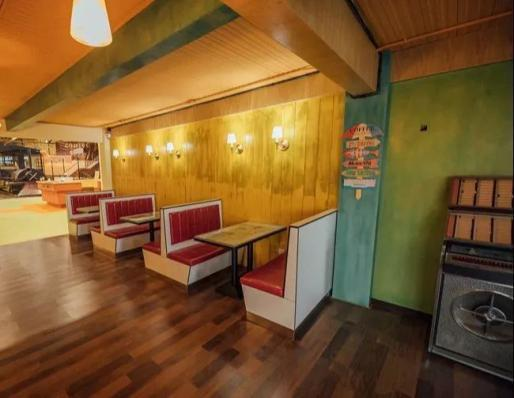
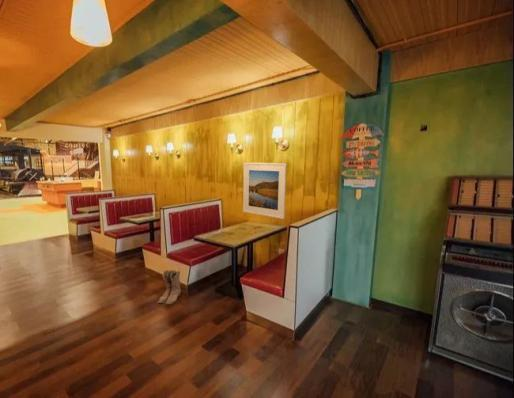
+ boots [157,269,182,305]
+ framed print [242,162,288,220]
